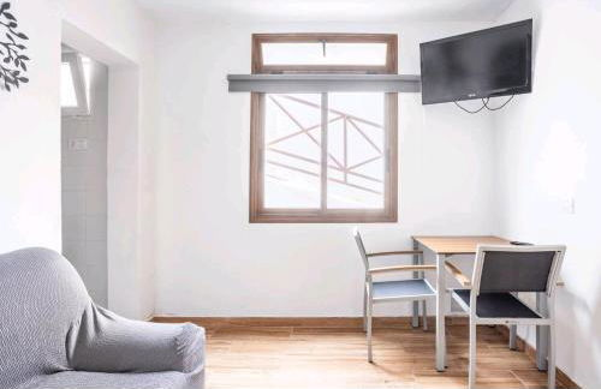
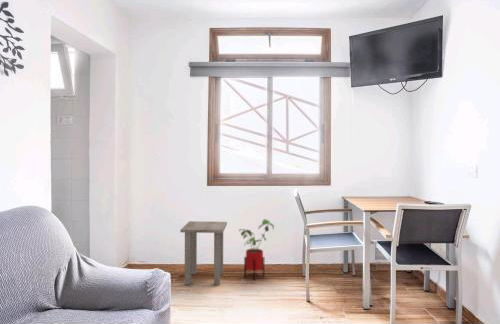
+ house plant [238,218,276,281]
+ side table [179,220,228,286]
